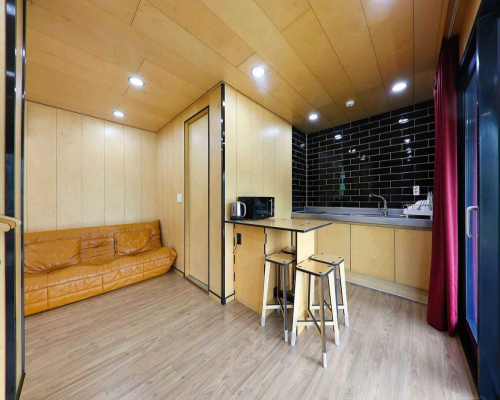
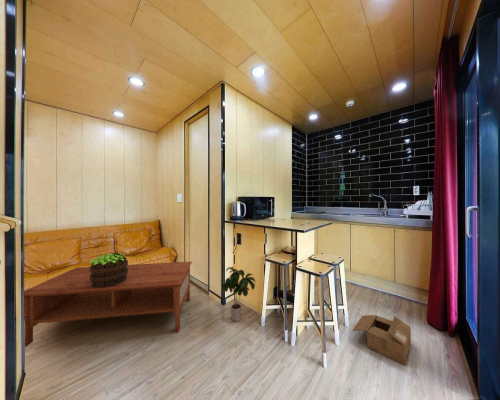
+ potted plant [88,252,129,288]
+ coffee table [23,261,193,348]
+ cardboard box [352,314,412,366]
+ potted plant [221,266,257,322]
